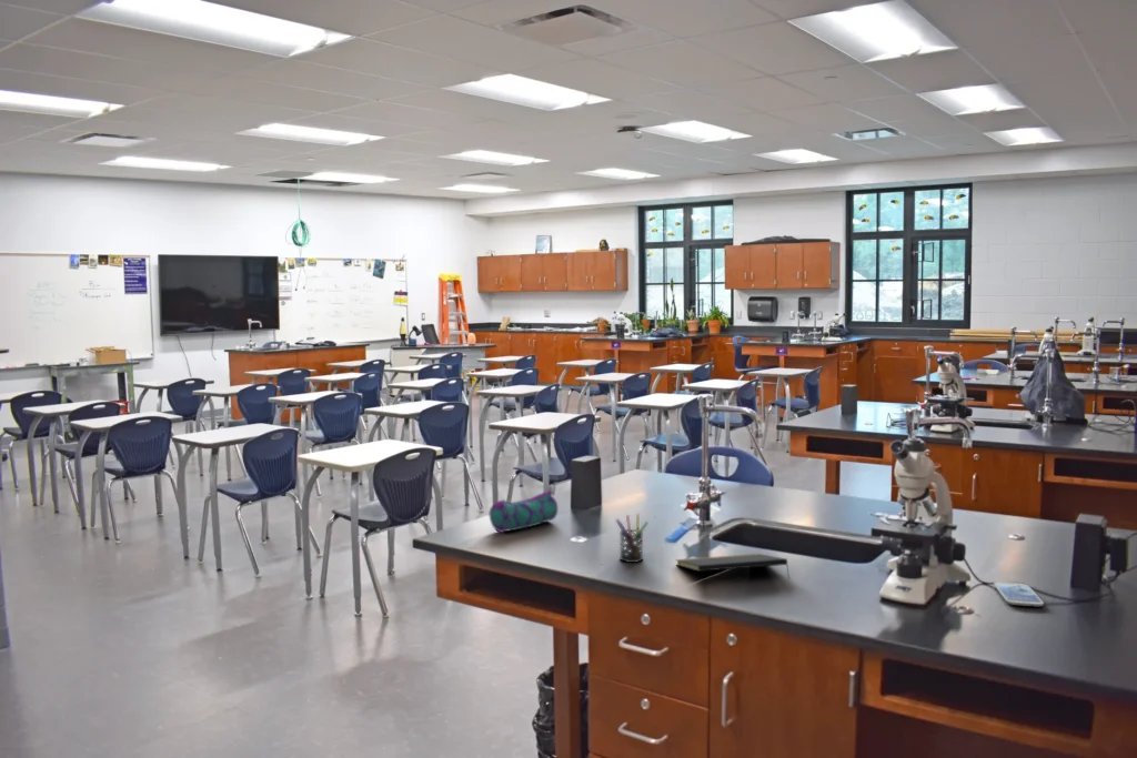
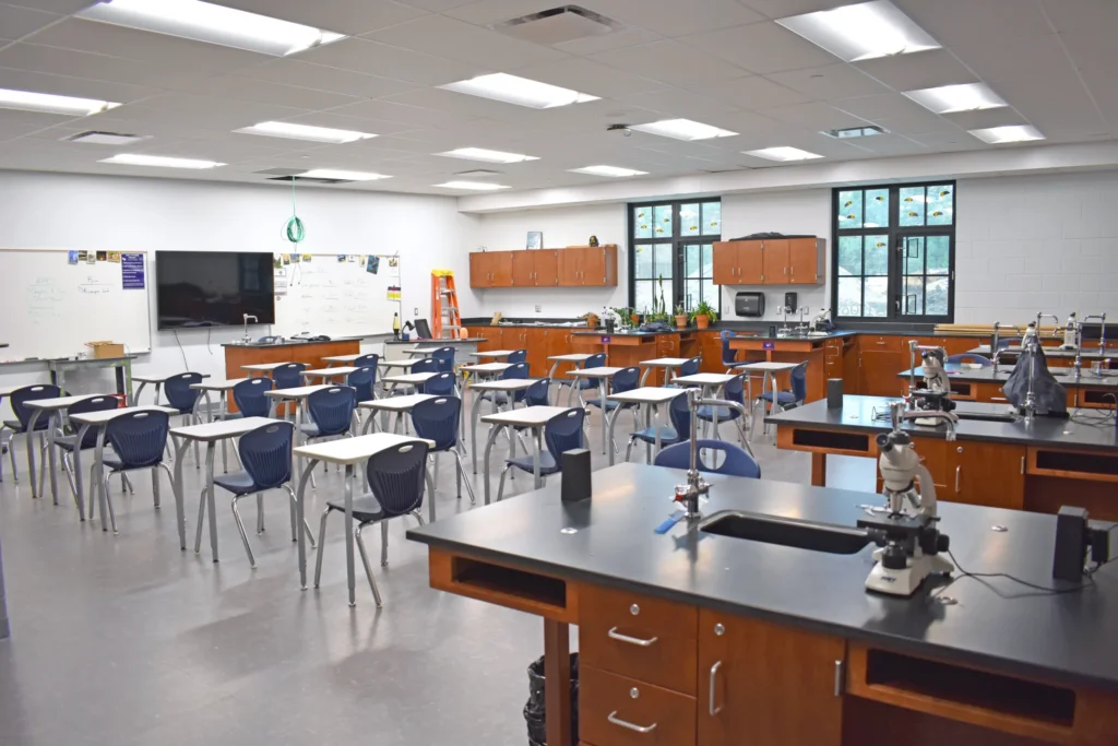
- smartphone [993,580,1045,607]
- pencil case [487,489,559,534]
- notepad [675,553,791,578]
- pen holder [615,513,650,564]
